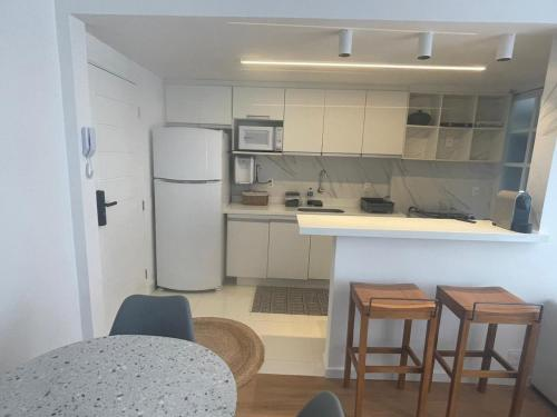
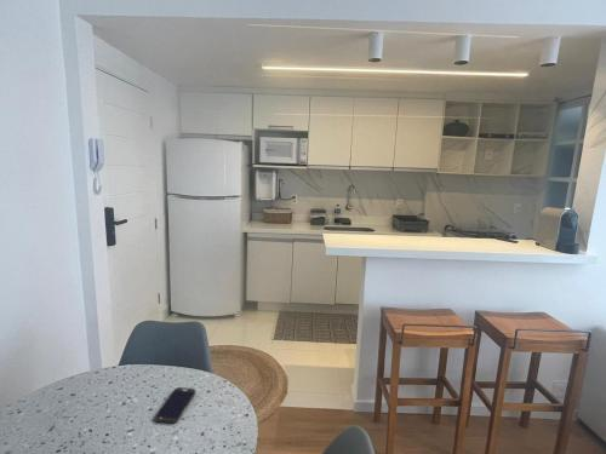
+ smartphone [153,386,196,425]
